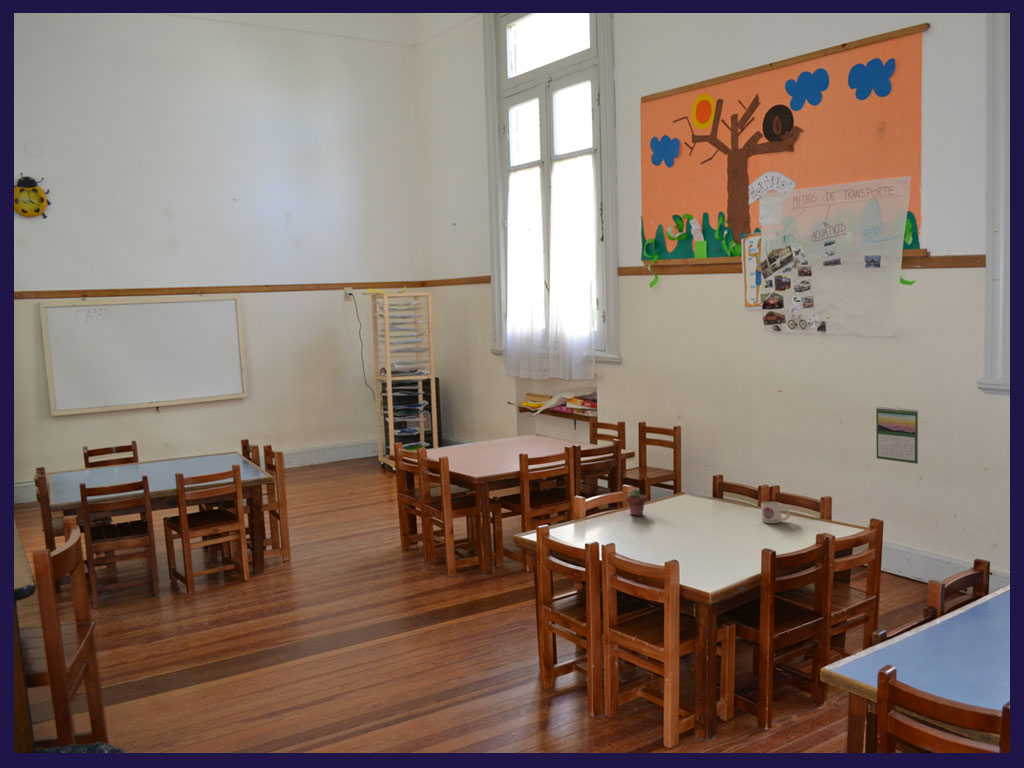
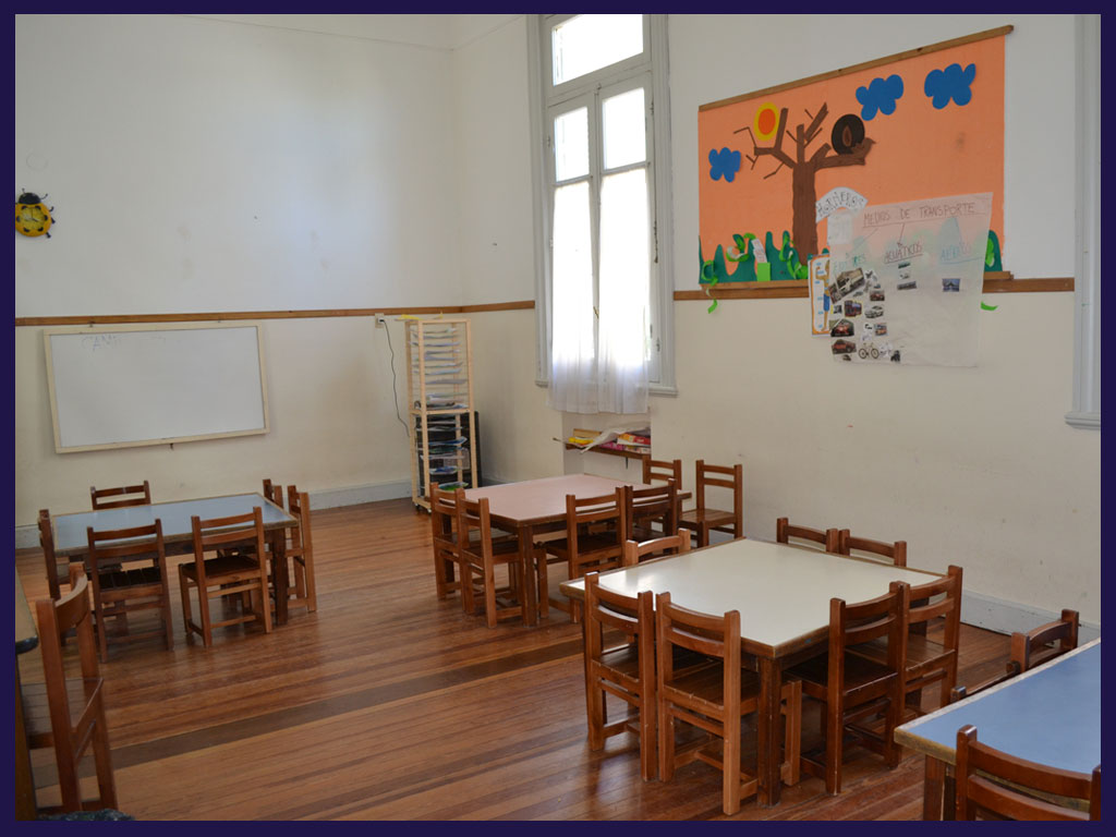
- calendar [875,406,919,465]
- potted succulent [625,488,647,517]
- mug [760,501,791,524]
